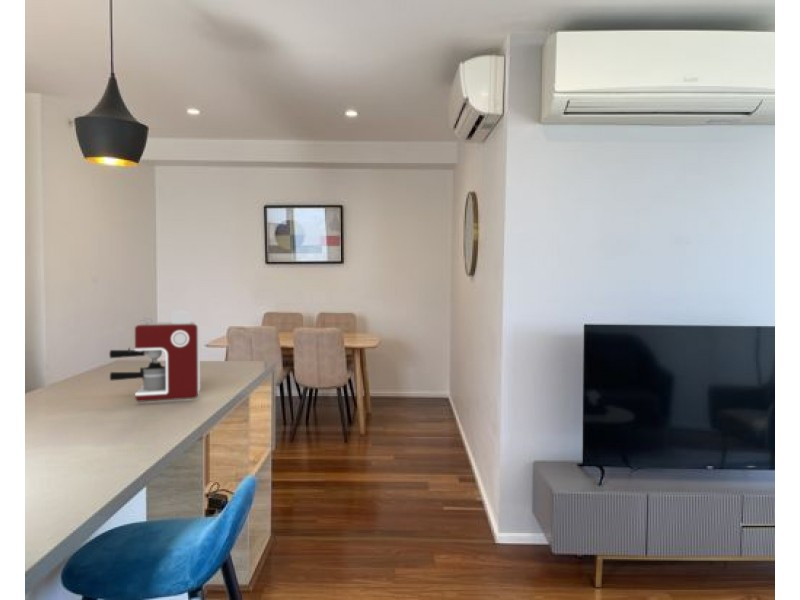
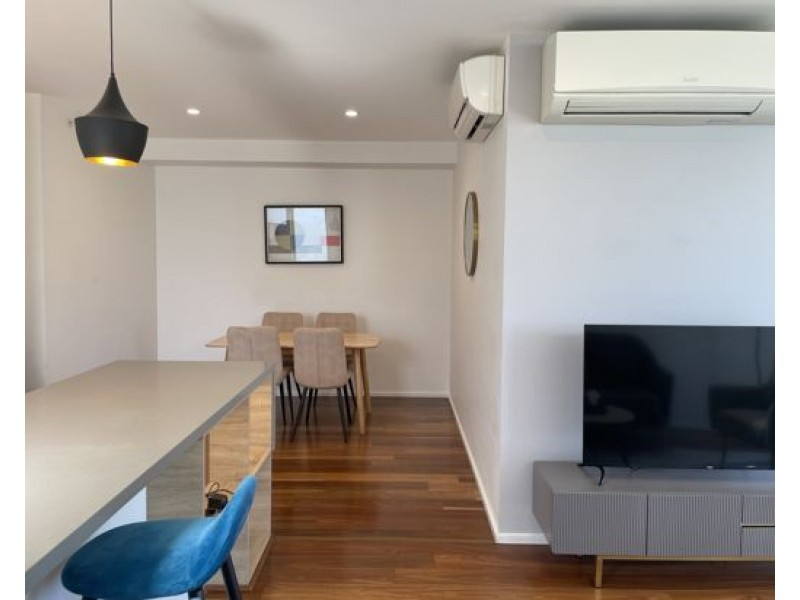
- coffee maker [108,309,201,403]
